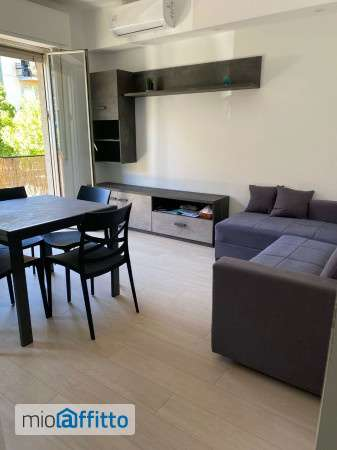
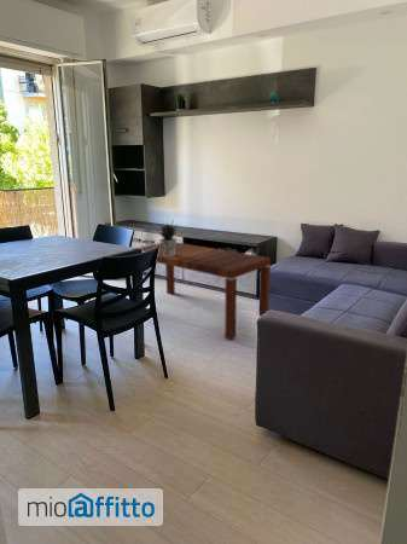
+ potted plant [157,221,180,256]
+ coffee table [140,242,272,341]
